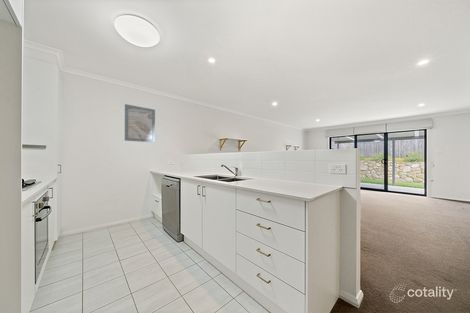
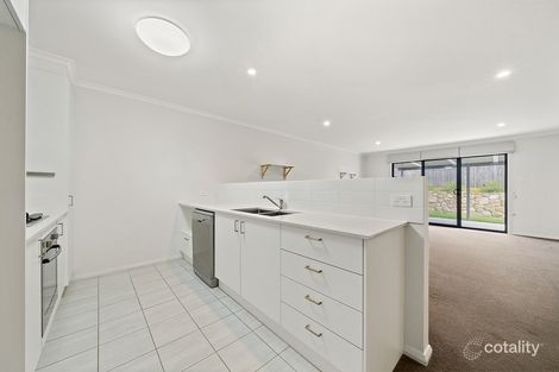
- wall art [124,103,156,143]
